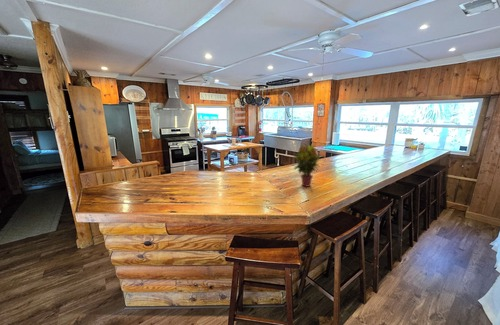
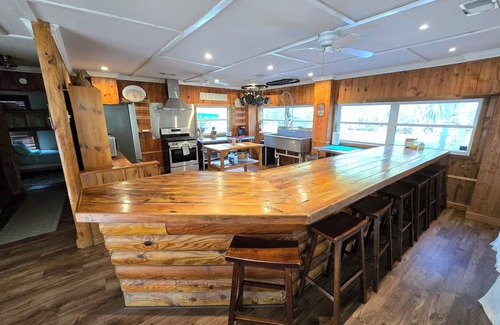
- potted plant [292,143,321,188]
